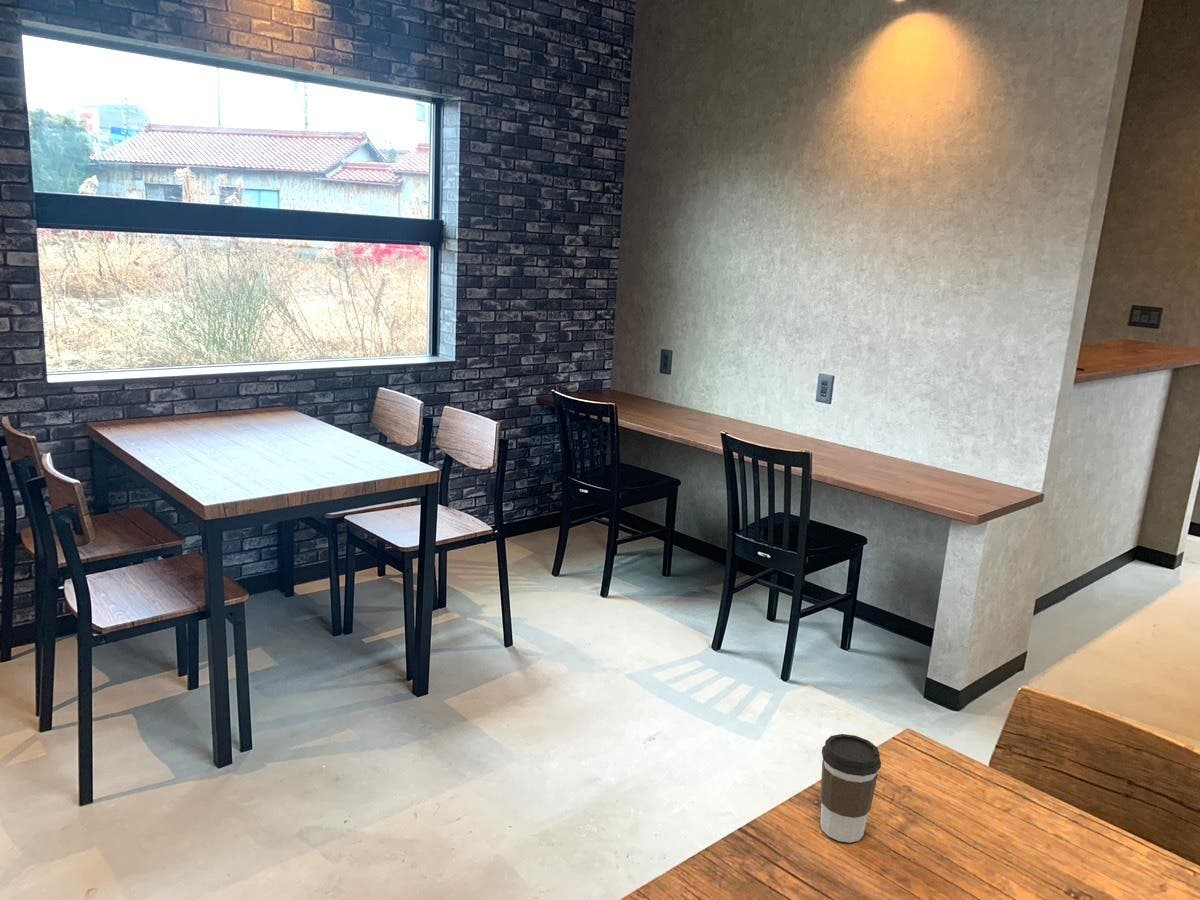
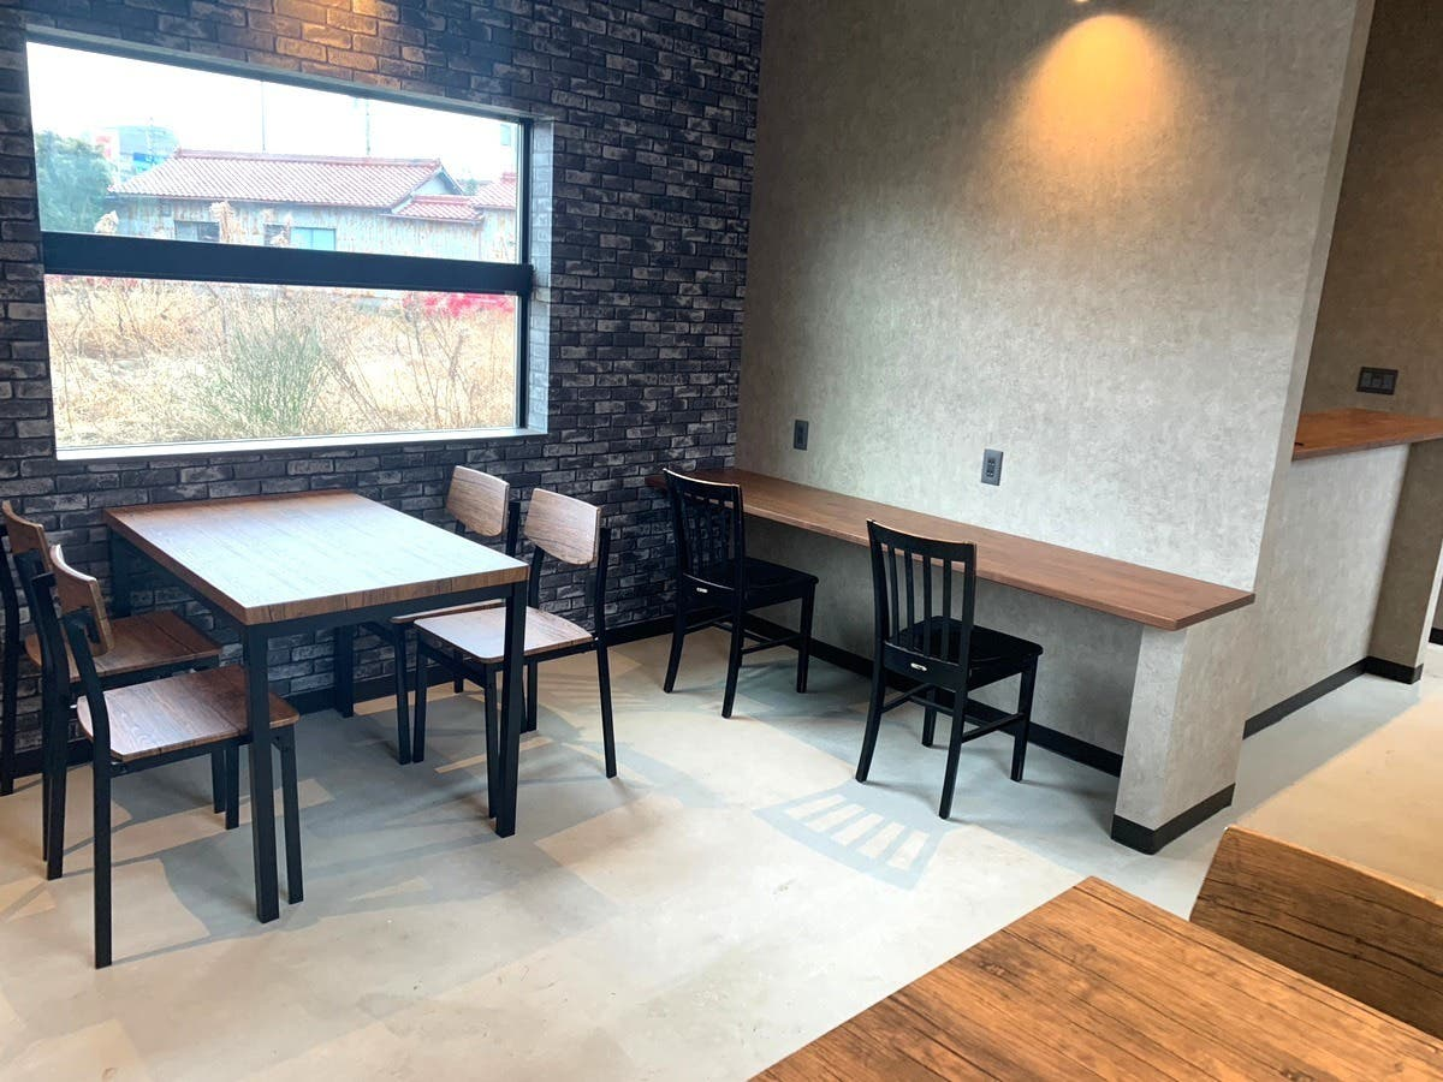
- coffee cup [820,733,882,844]
